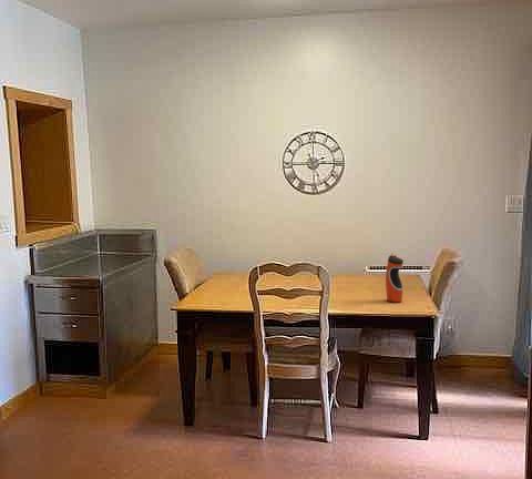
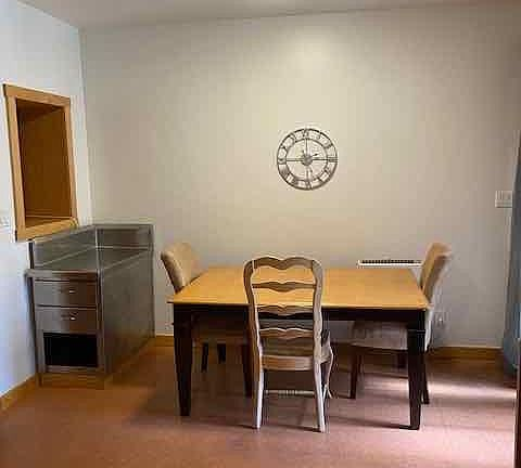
- water bottle [385,253,405,303]
